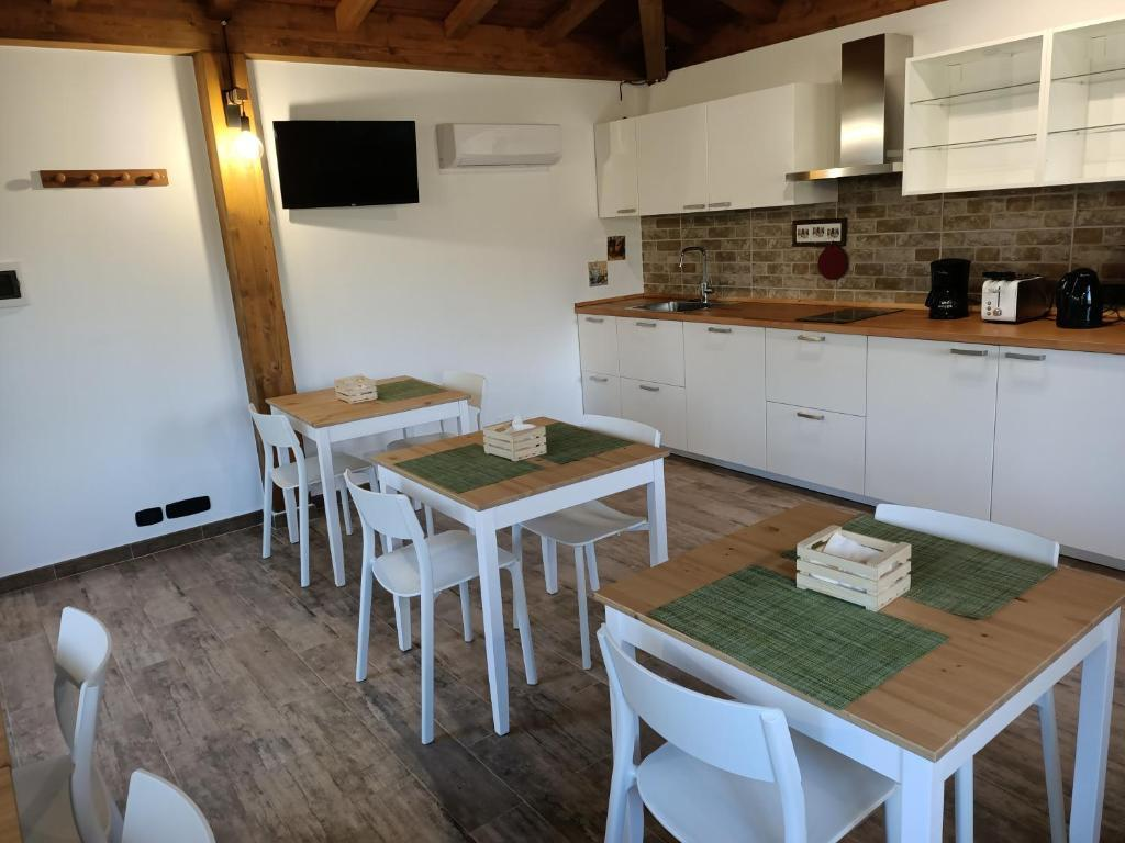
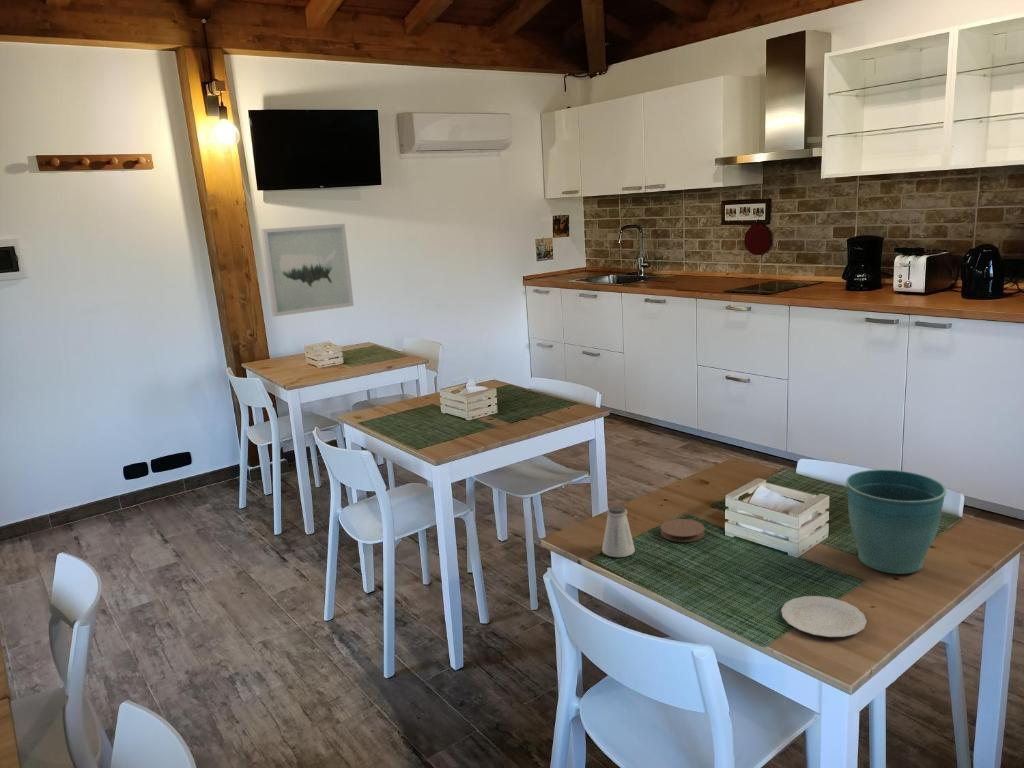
+ coaster [659,518,706,543]
+ wall art [260,223,355,318]
+ flower pot [845,469,947,575]
+ saltshaker [601,504,636,558]
+ plate [780,595,868,638]
